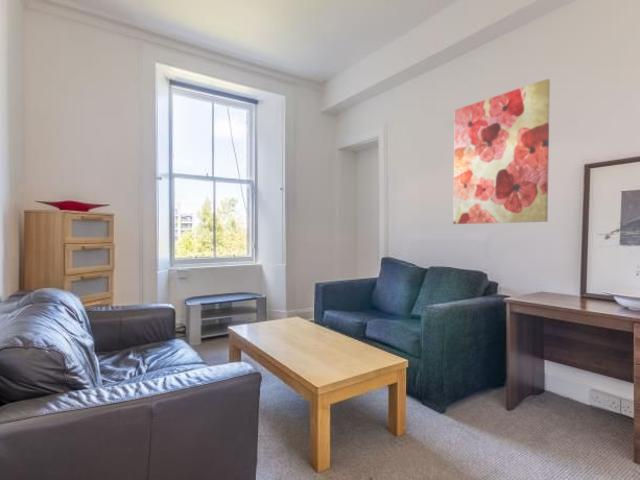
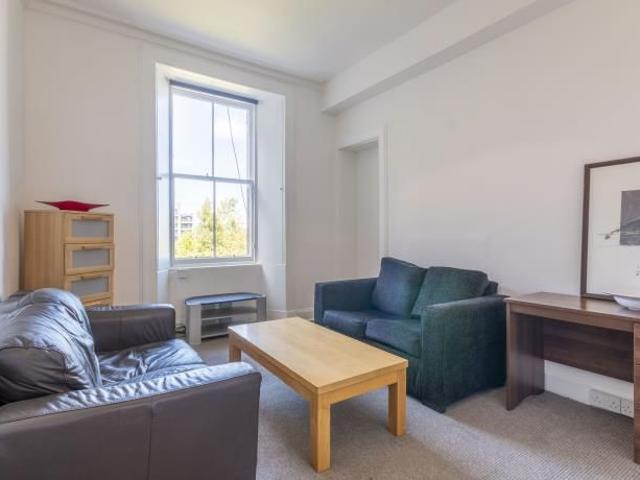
- wall art [452,78,551,225]
